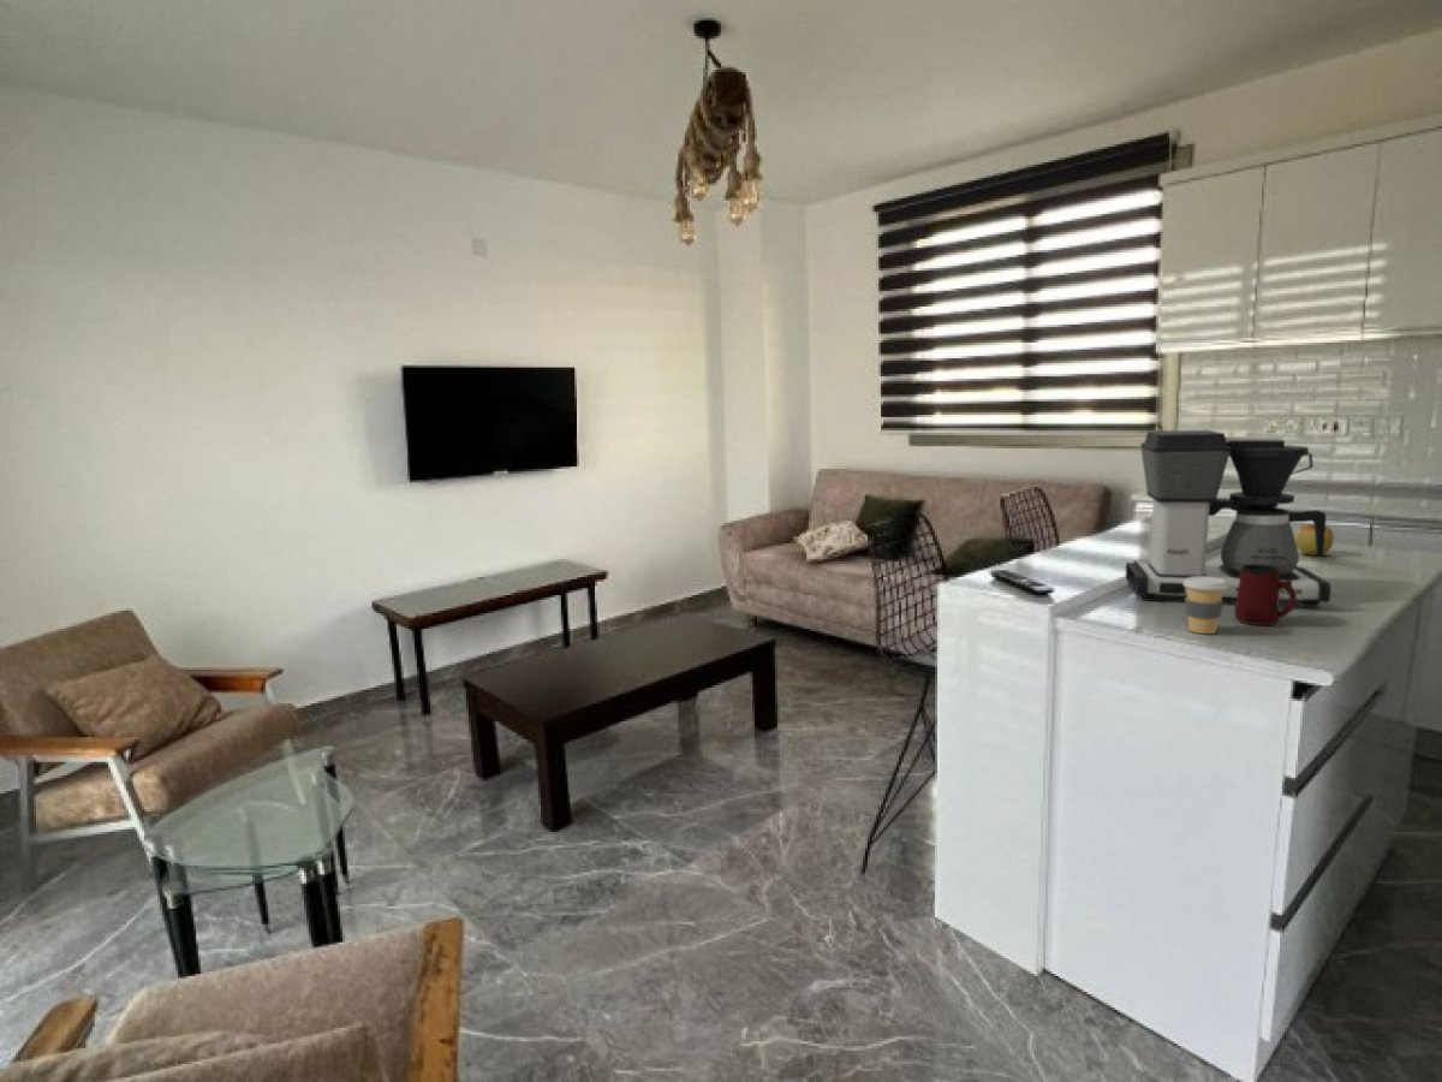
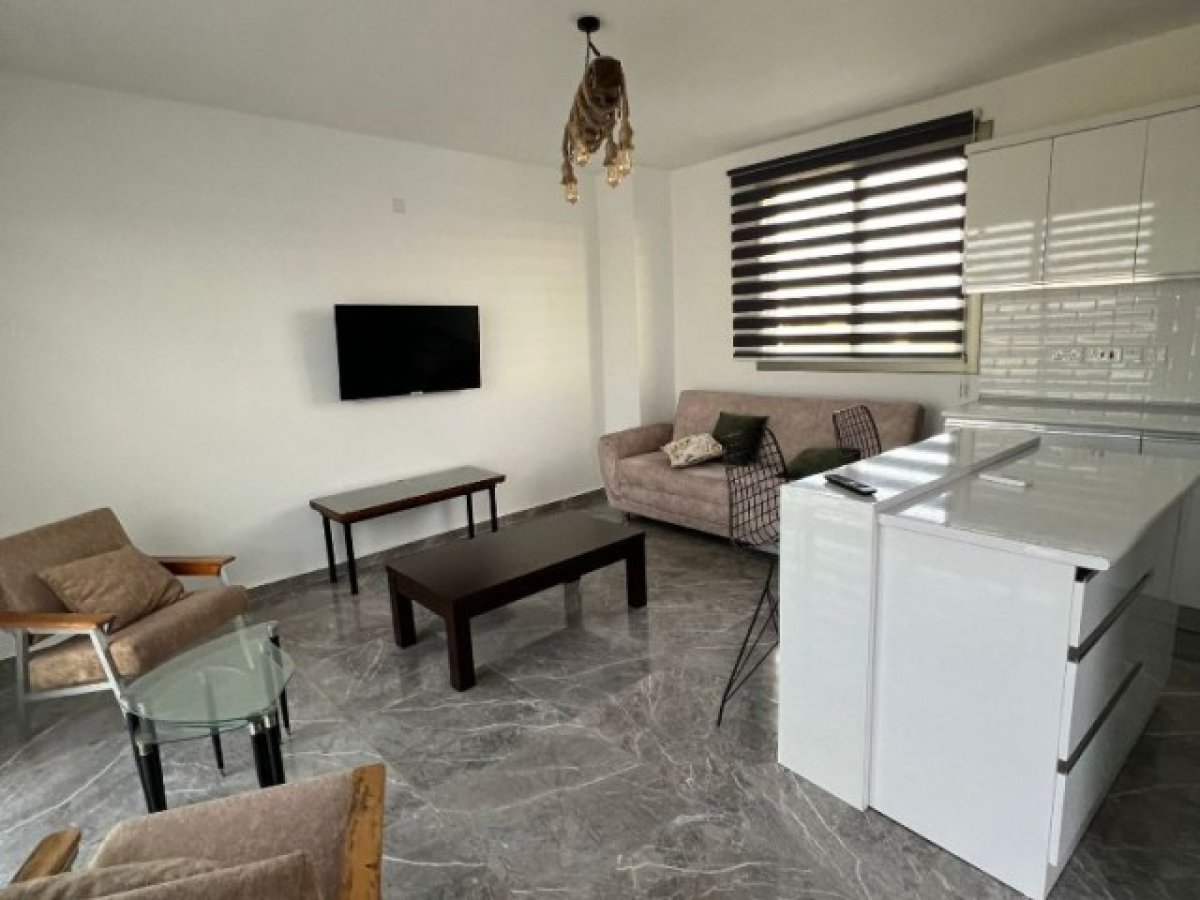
- coffee maker [1125,429,1333,608]
- apple [1294,523,1335,557]
- coffee cup [1184,577,1228,635]
- mug [1234,565,1298,626]
